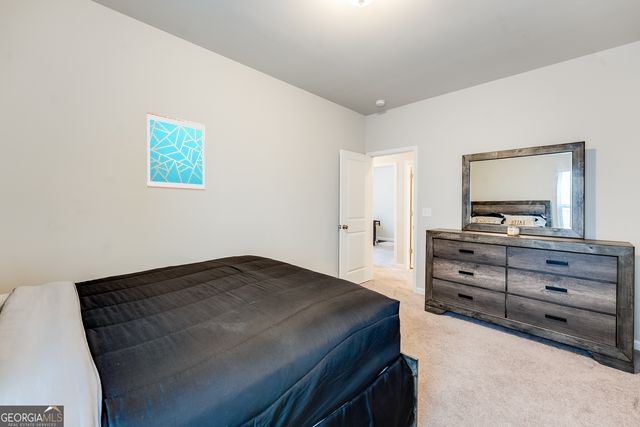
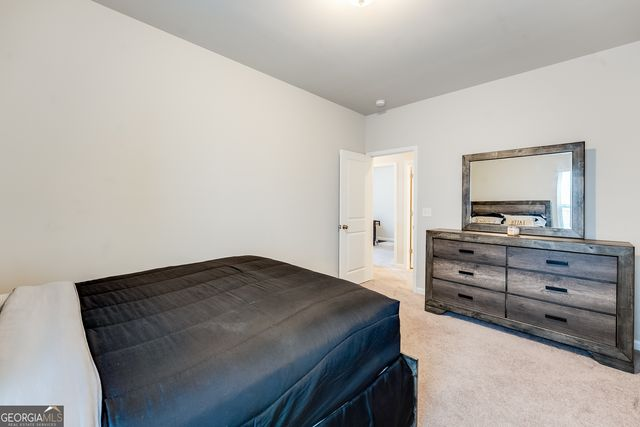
- wall art [146,111,206,191]
